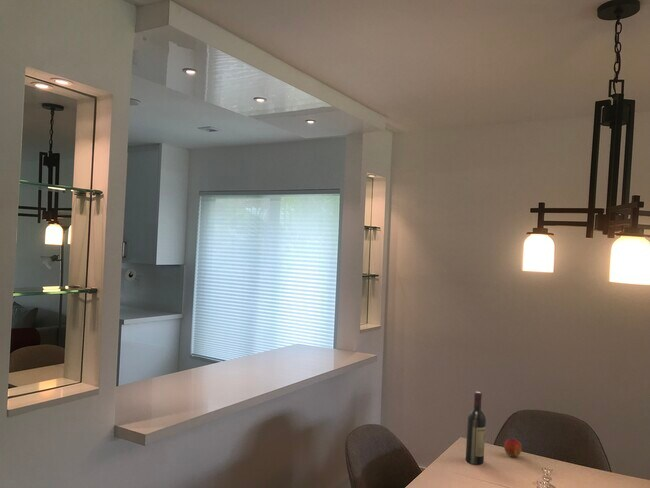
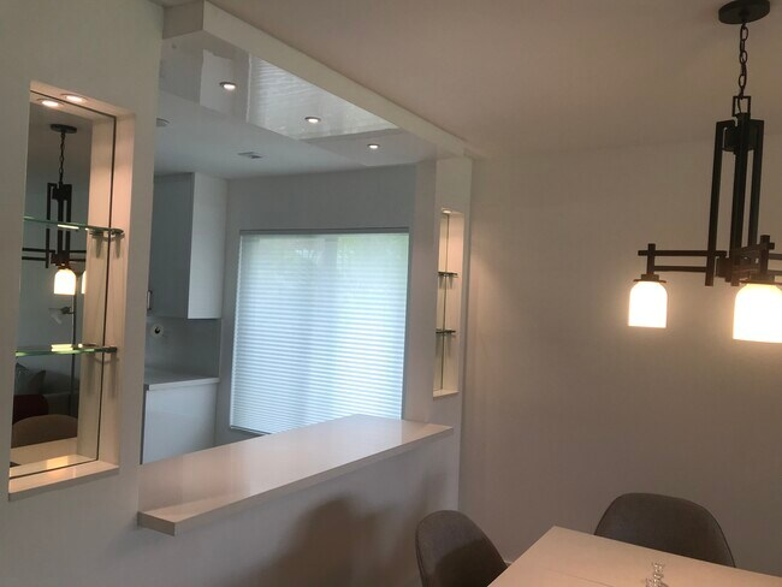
- peach [503,438,523,458]
- wine bottle [465,391,487,466]
